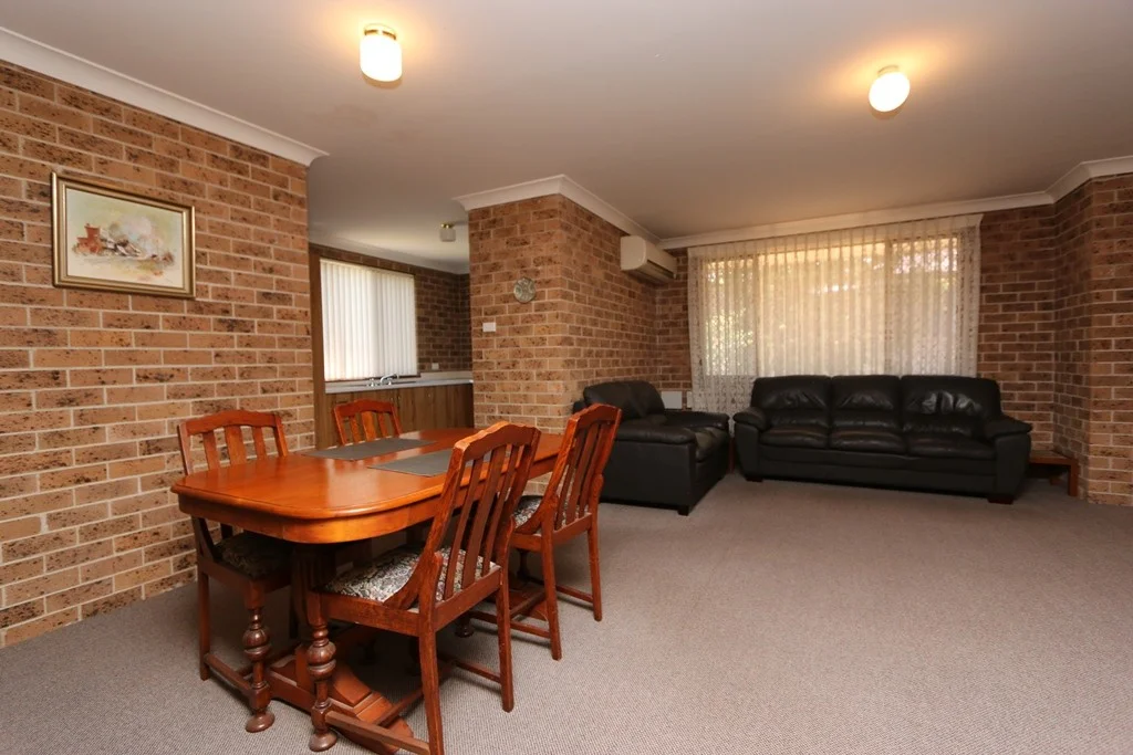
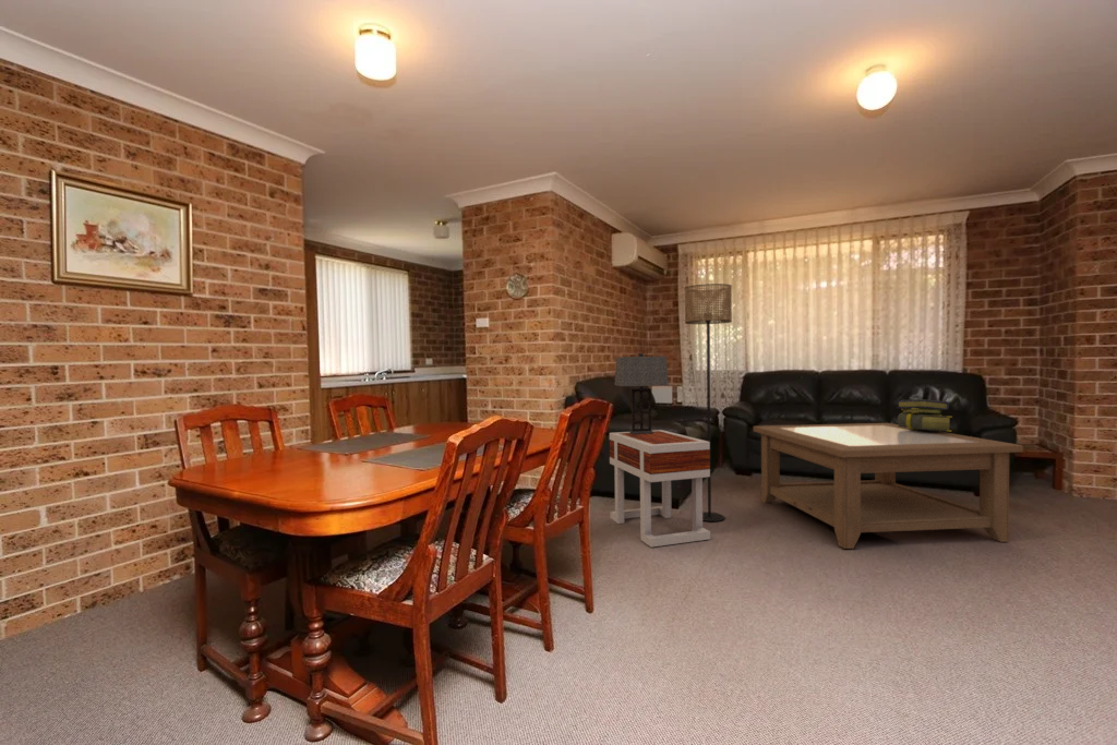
+ floor lamp [684,283,733,522]
+ coffee table [753,422,1024,550]
+ side table [609,429,711,549]
+ table lamp [614,352,670,434]
+ stack of books [896,399,953,433]
